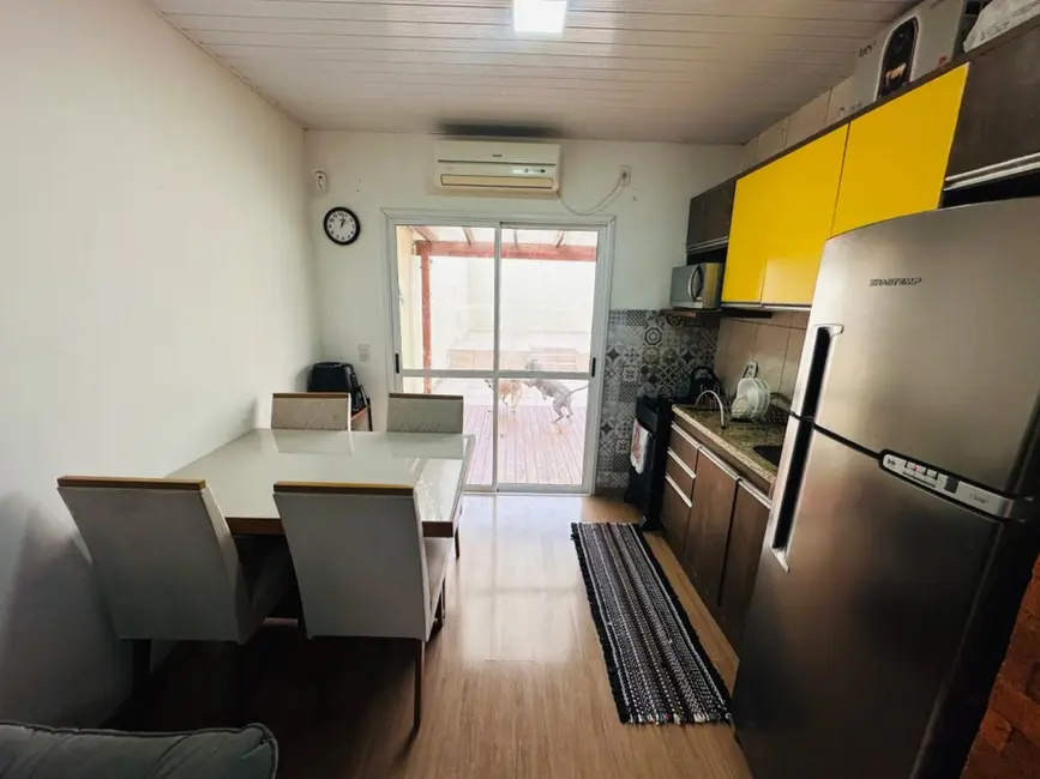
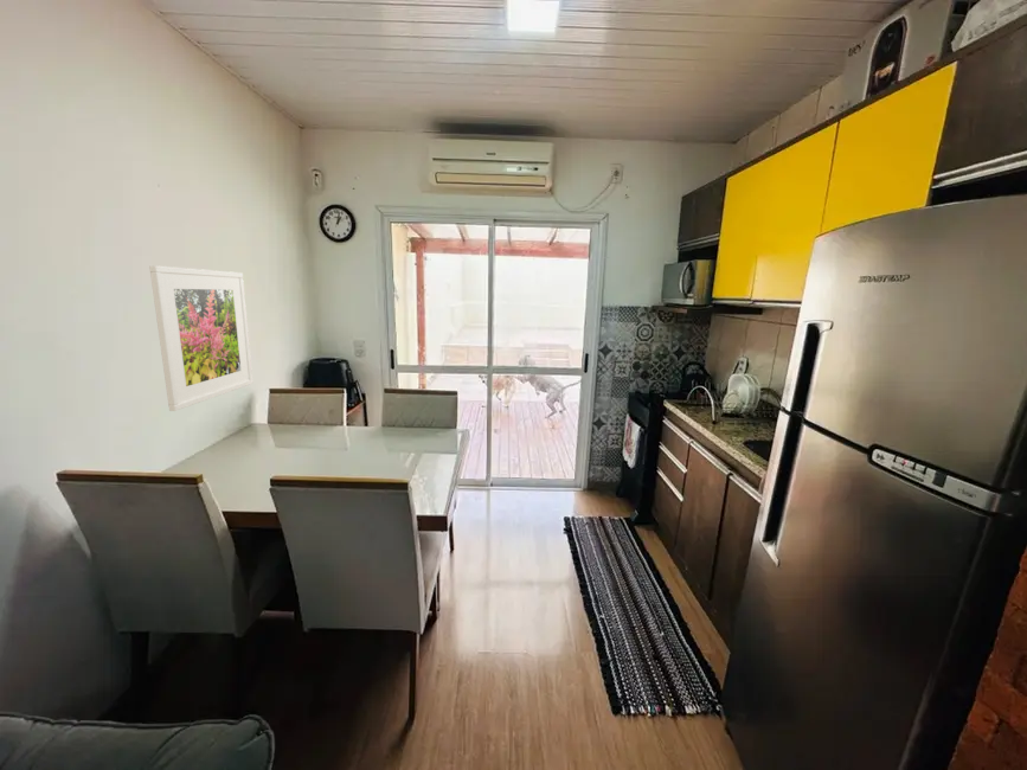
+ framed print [148,264,255,412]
